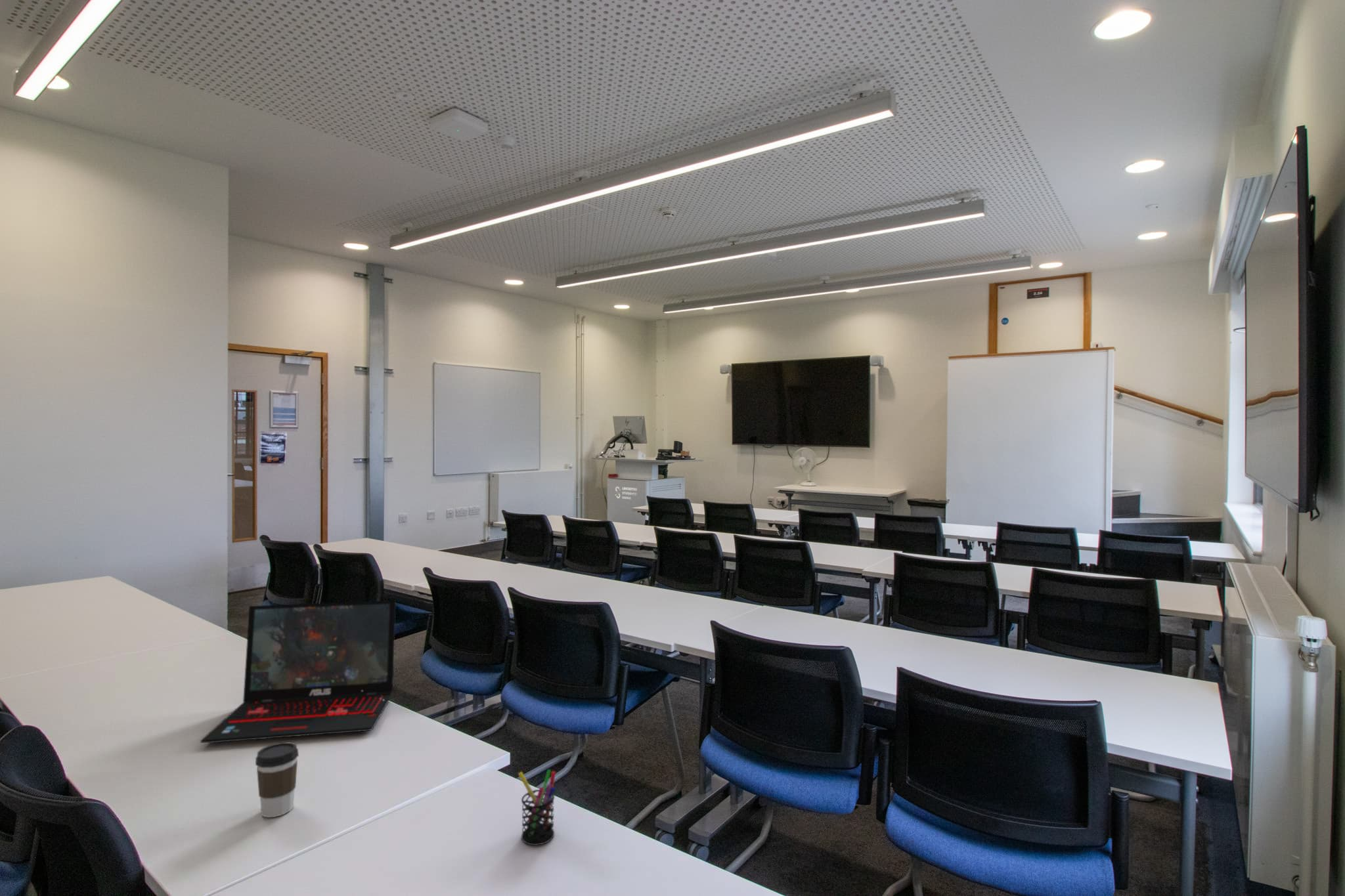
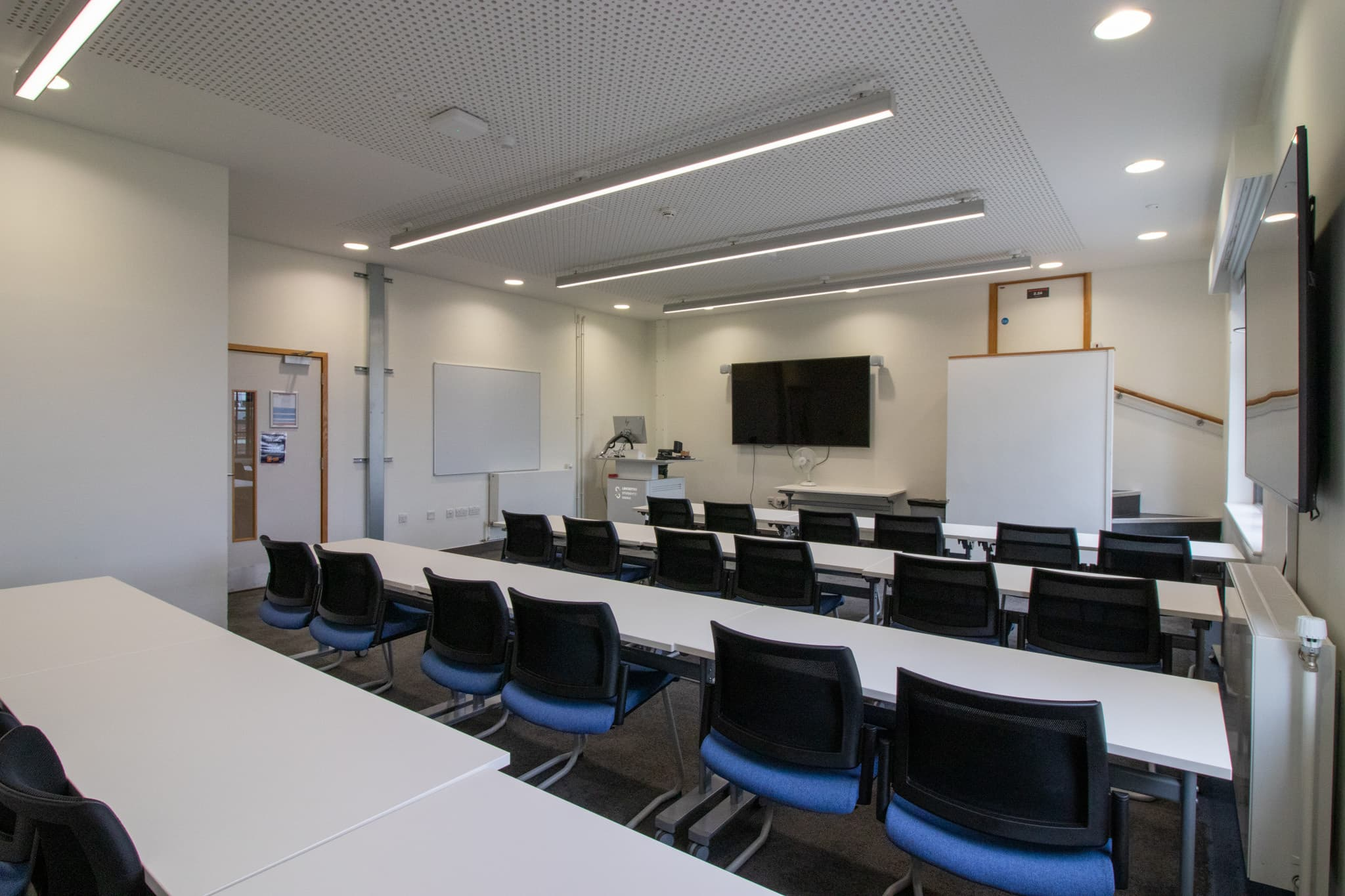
- laptop [200,599,396,744]
- coffee cup [255,742,299,818]
- pen holder [518,769,556,846]
